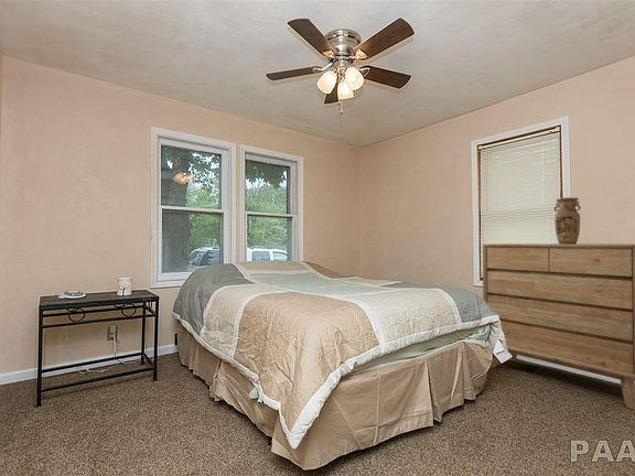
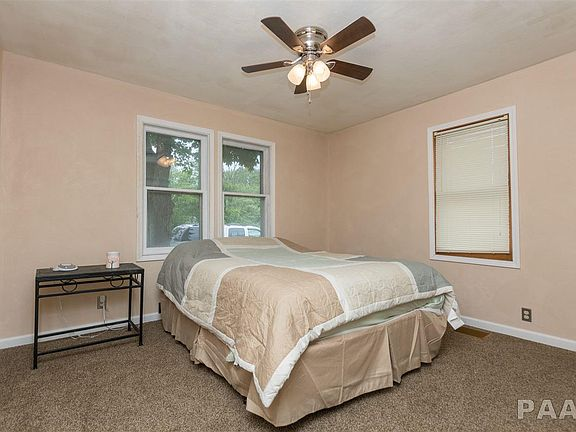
- vase [553,196,582,245]
- dresser [482,242,635,410]
